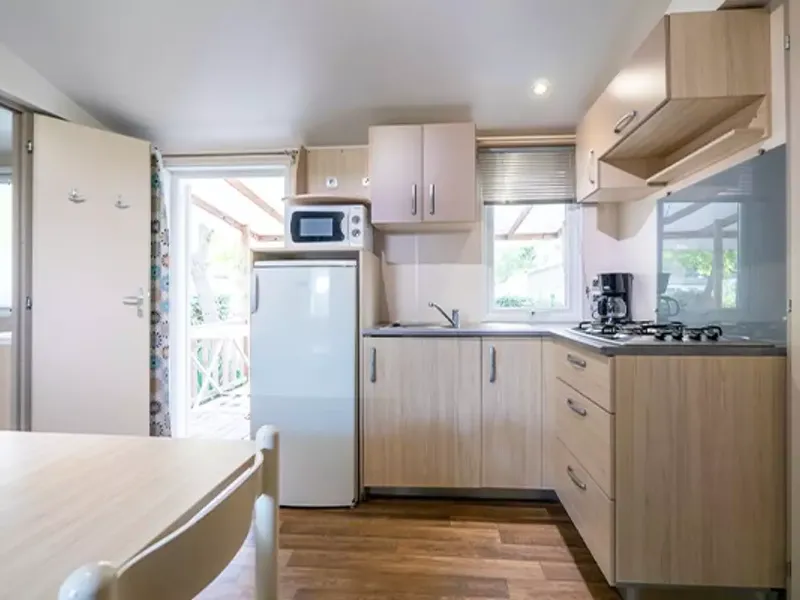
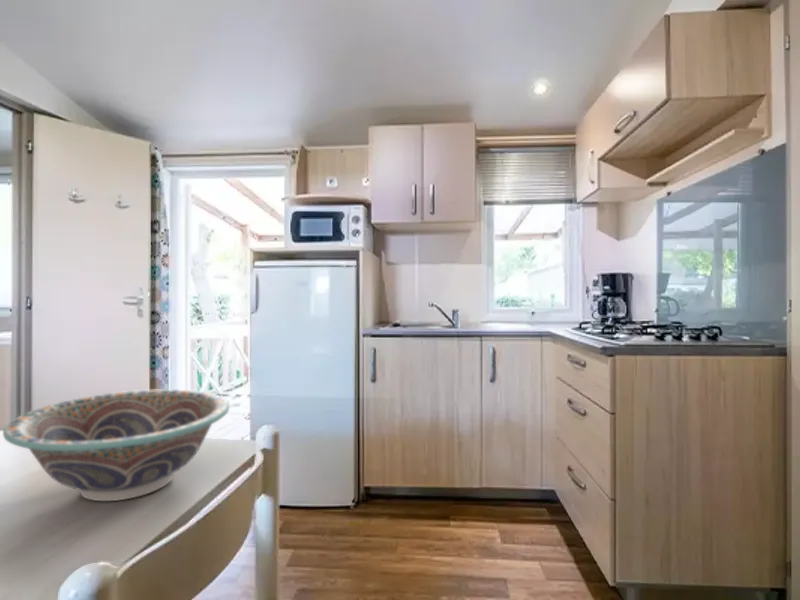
+ decorative bowl [2,388,230,502]
